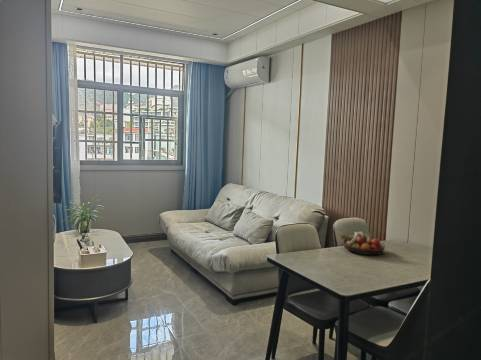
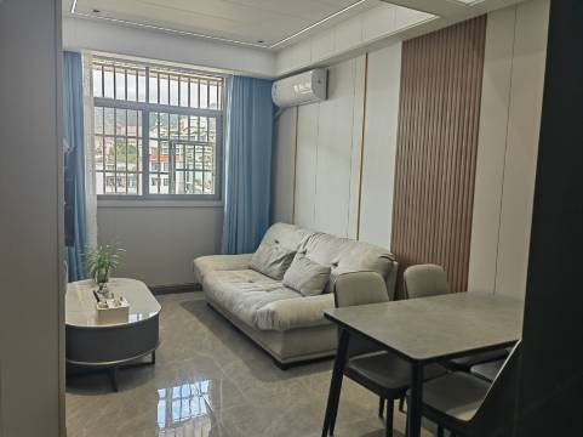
- fruit bowl [338,230,386,256]
